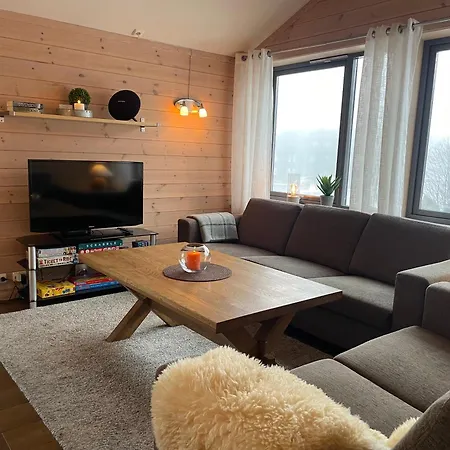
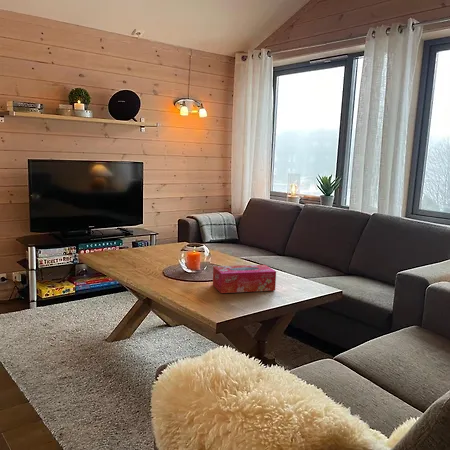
+ tissue box [212,264,277,294]
